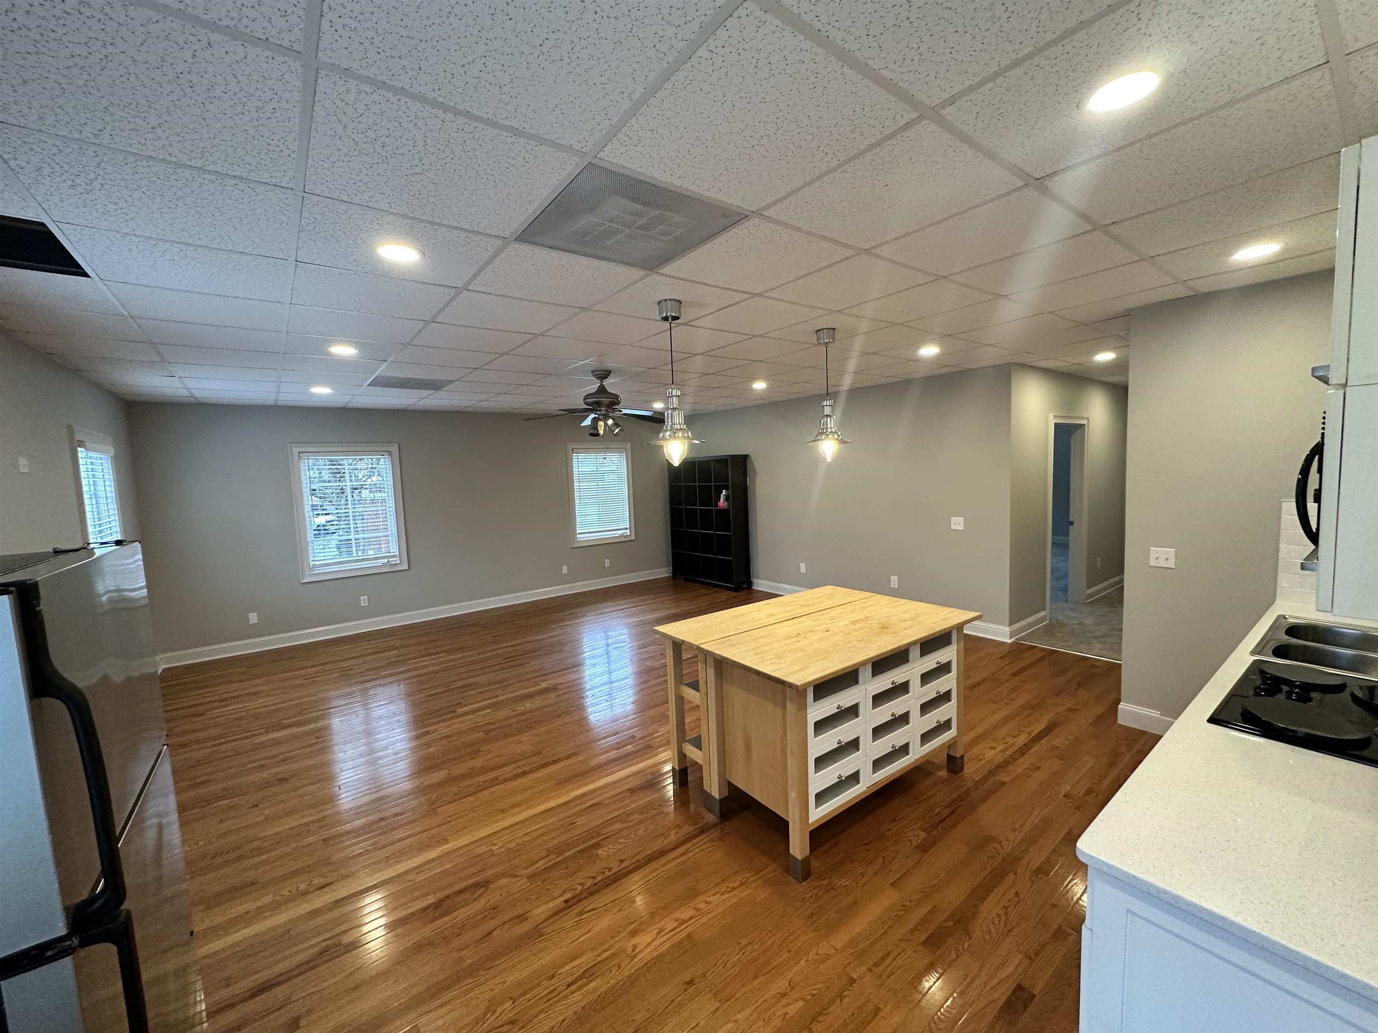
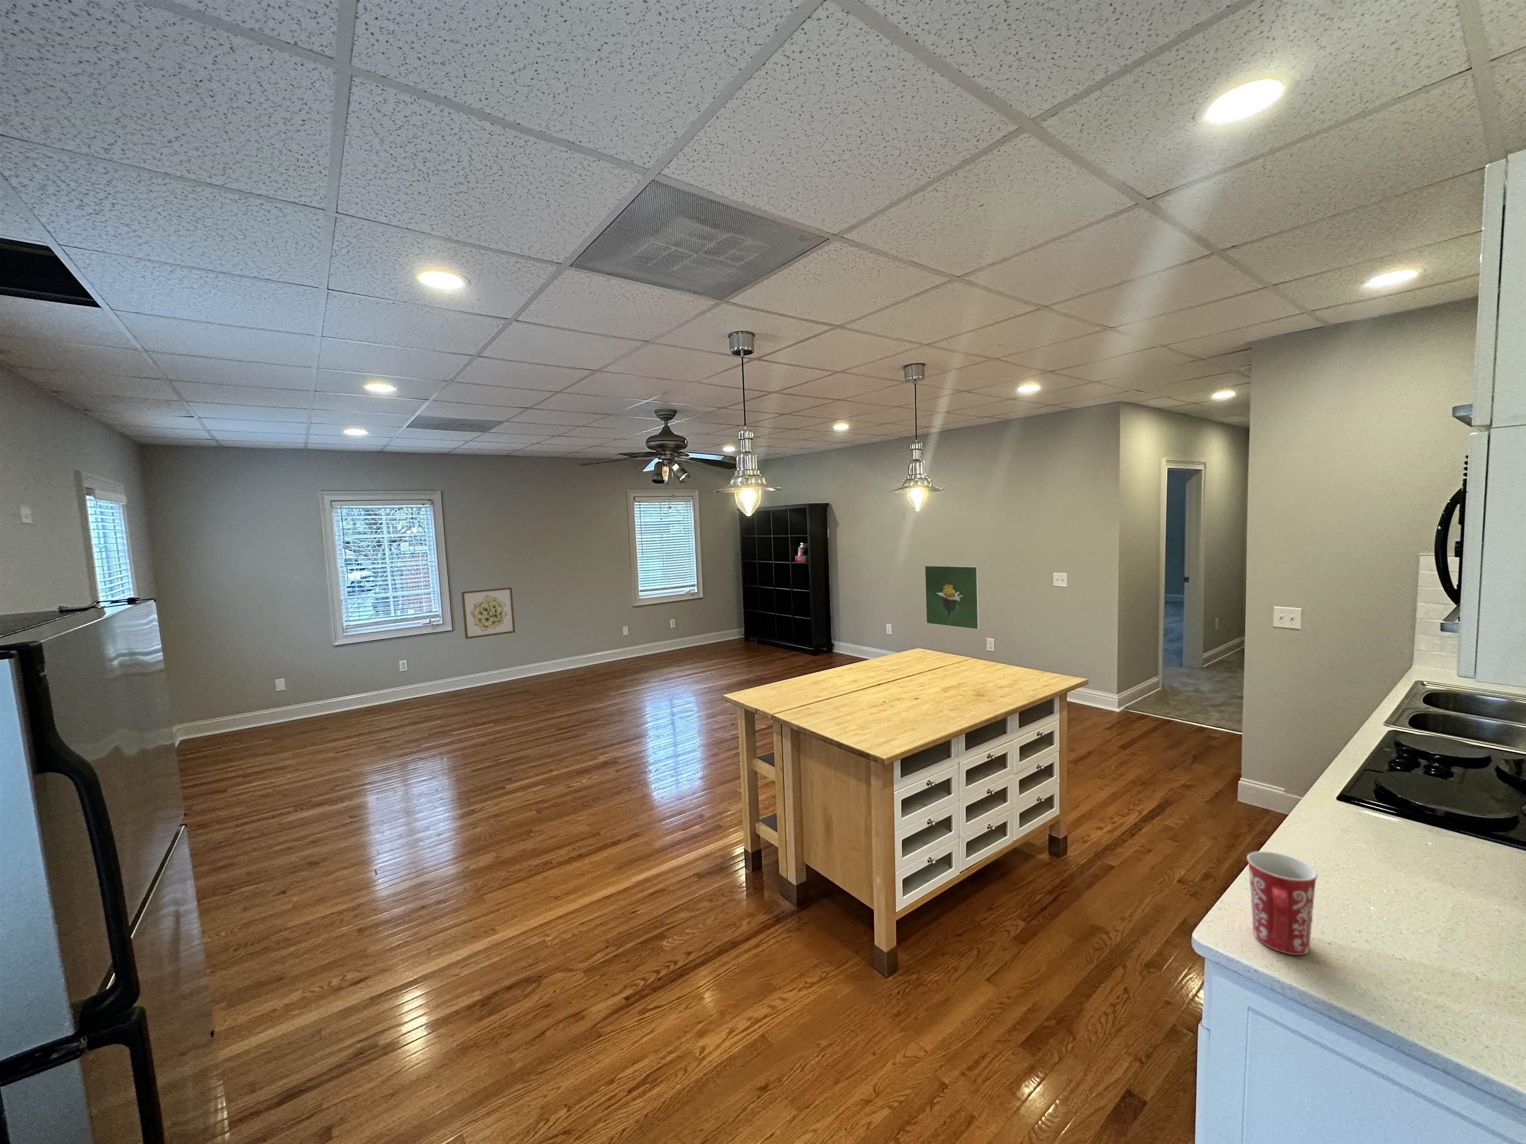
+ wall art [461,586,515,639]
+ mug [1246,851,1318,955]
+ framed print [924,565,980,630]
